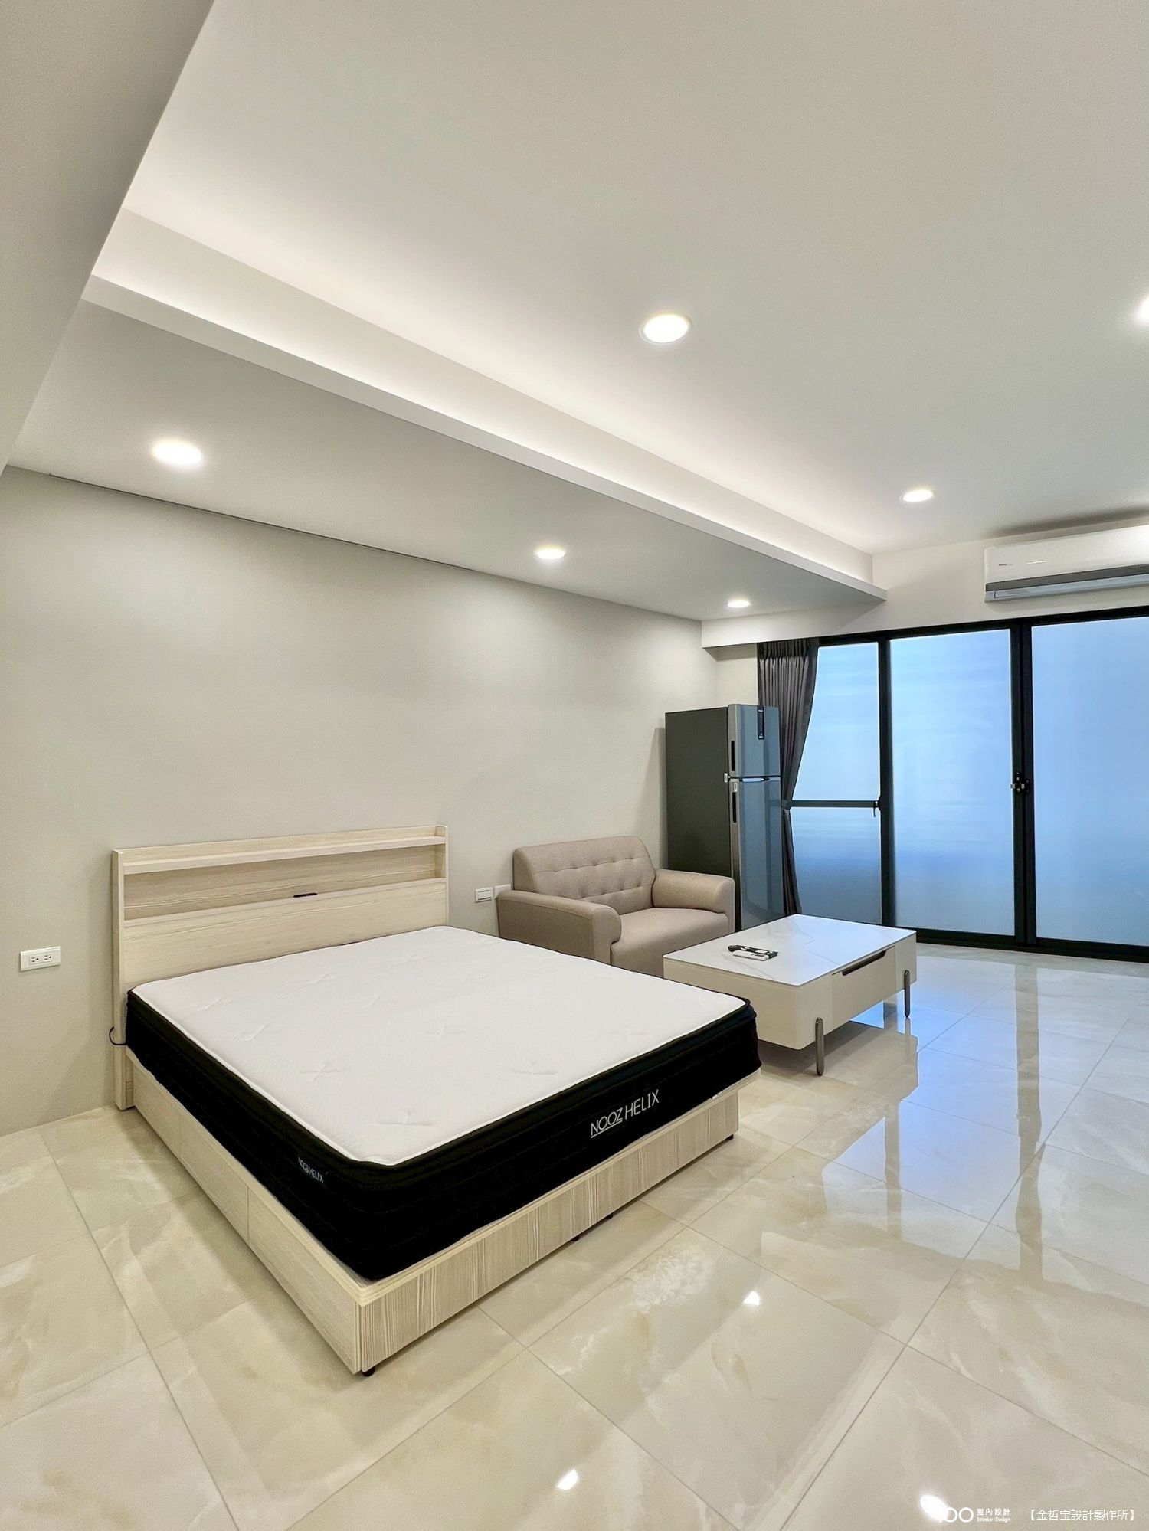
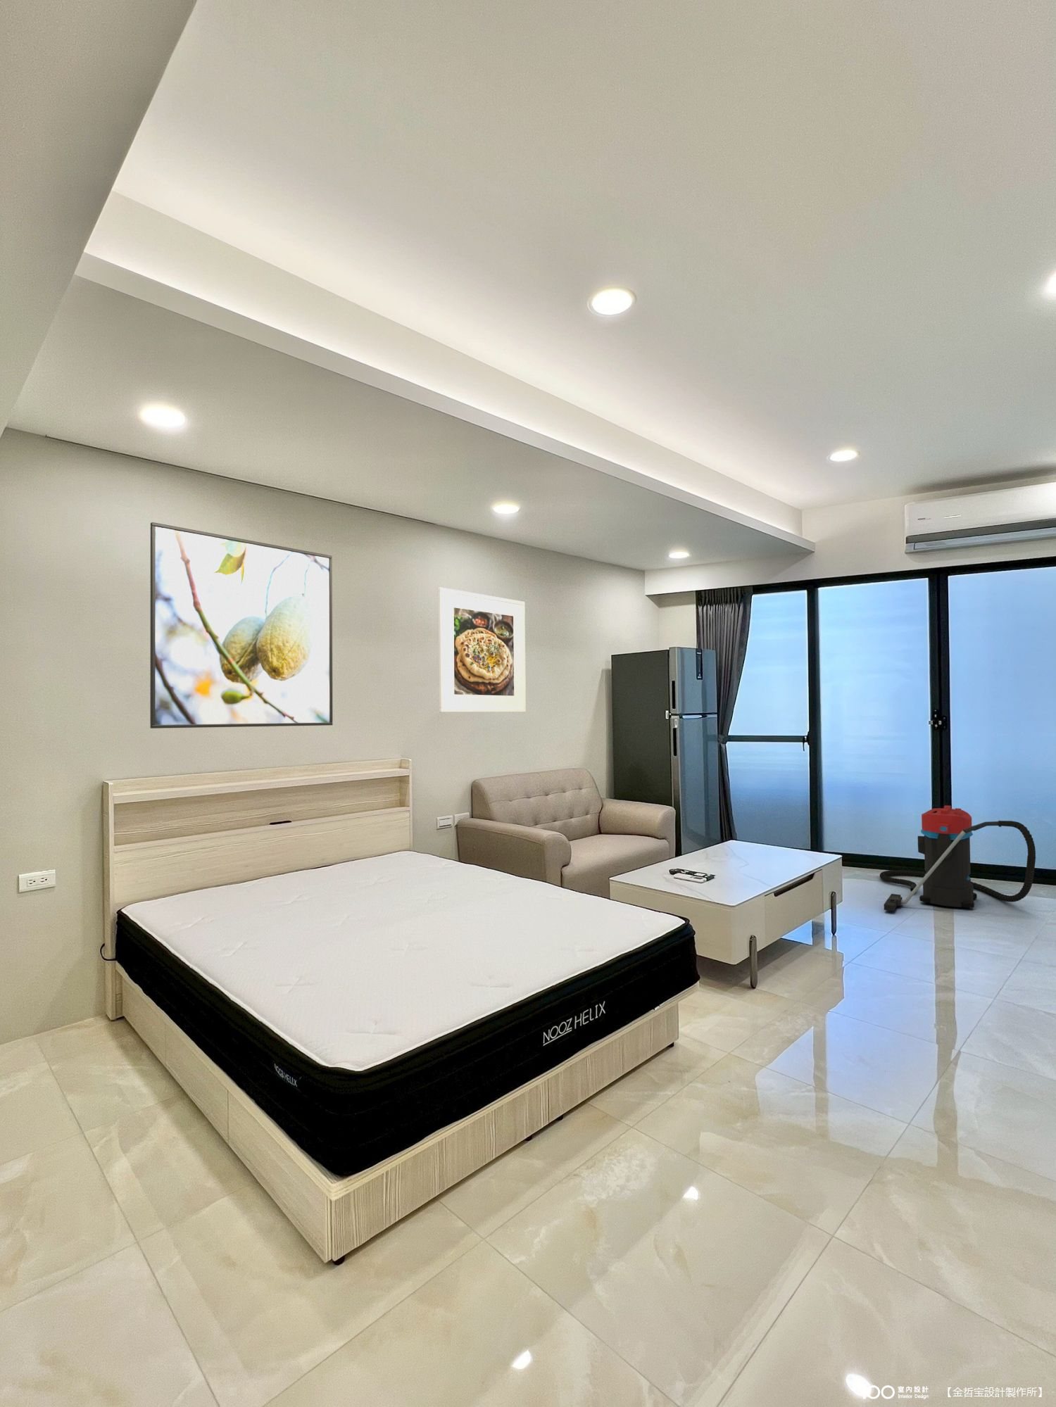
+ vacuum cleaner [880,805,1036,911]
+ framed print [150,521,333,730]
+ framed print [438,587,527,713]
